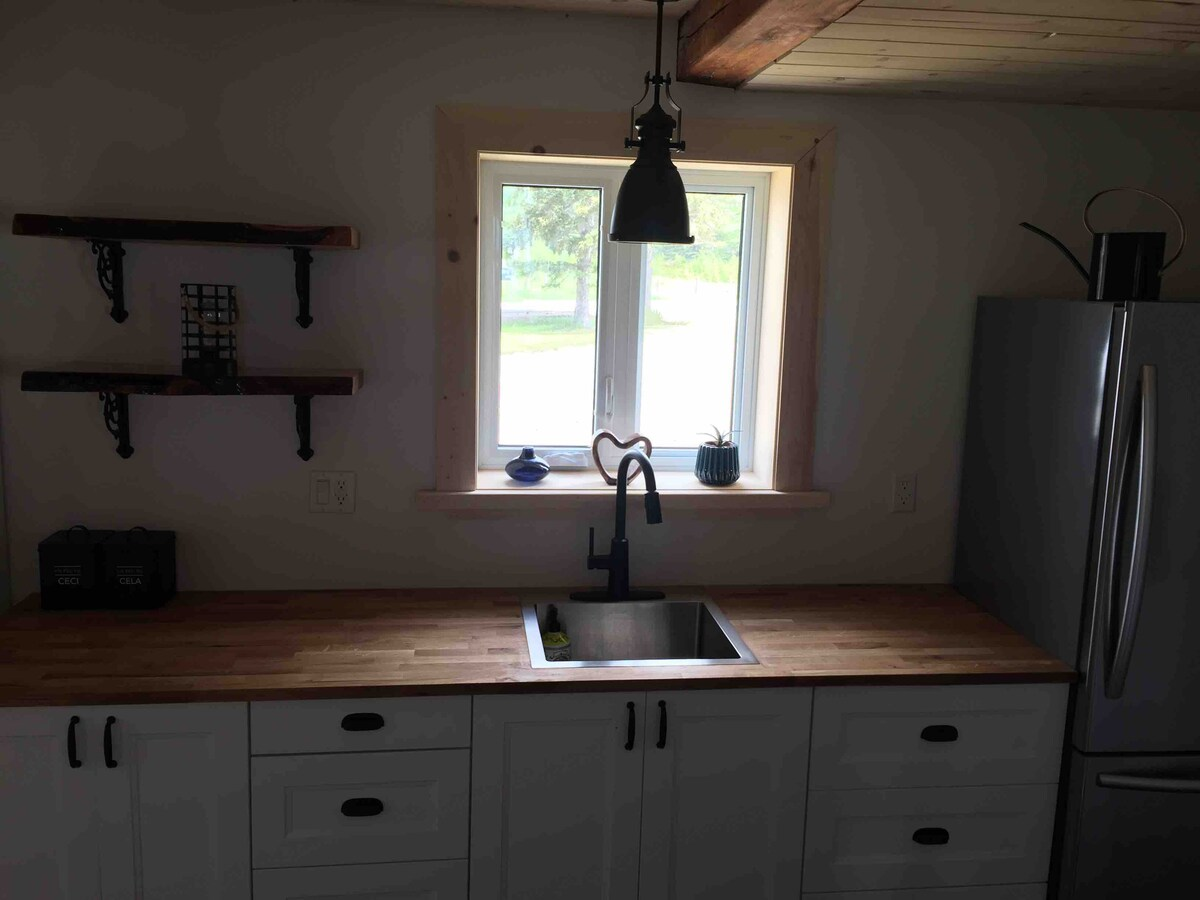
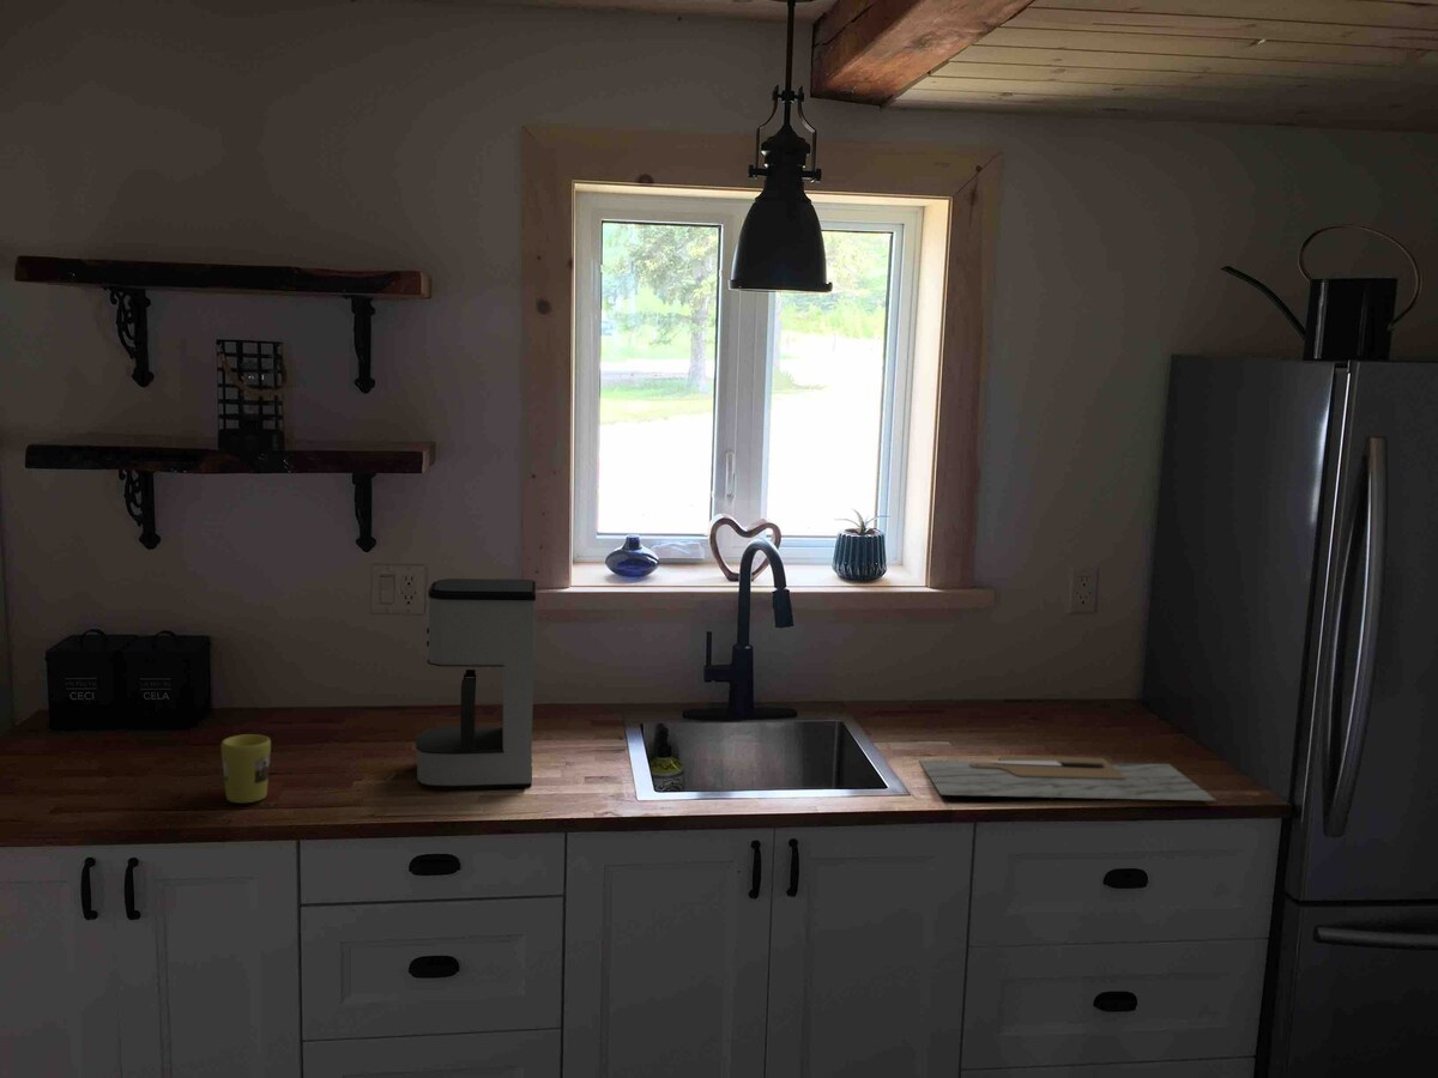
+ cutting board [918,755,1218,801]
+ coffee maker [415,577,537,789]
+ mug [219,733,272,804]
